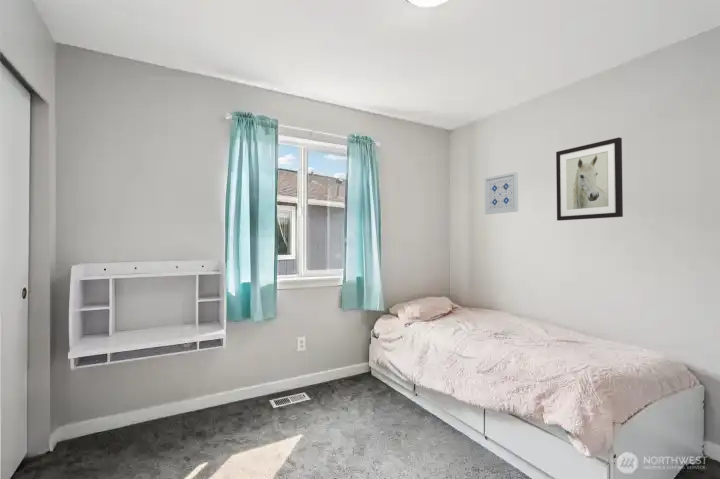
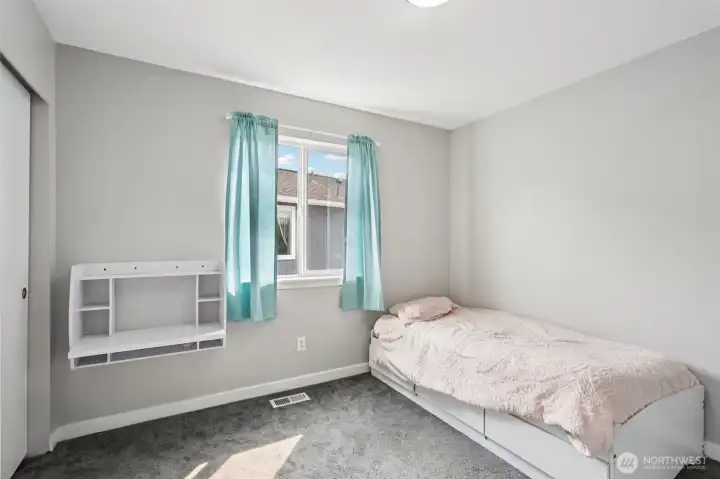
- wall art [484,171,519,215]
- wall art [555,136,624,222]
